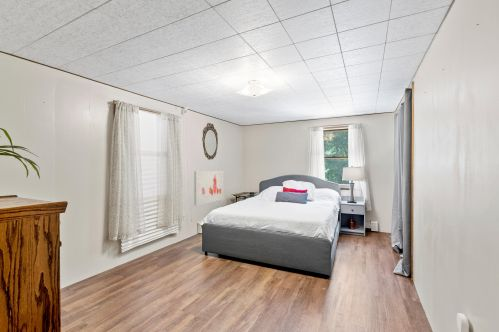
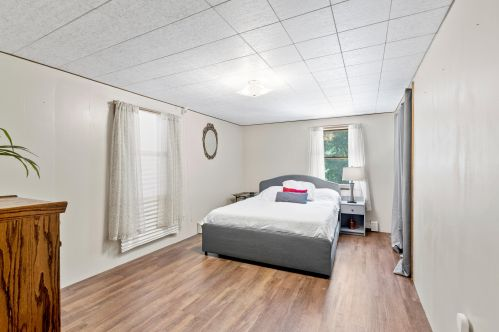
- wall art [193,170,225,206]
